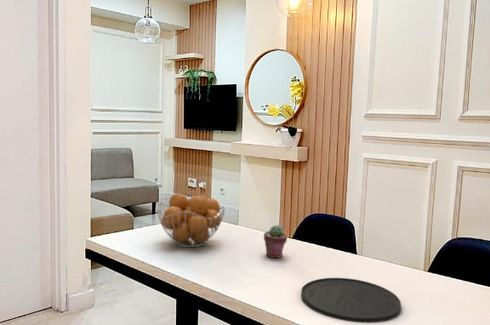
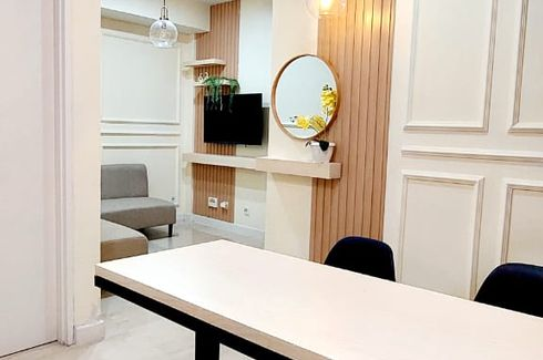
- fruit basket [155,192,227,248]
- plate [300,277,402,324]
- potted succulent [263,224,288,259]
